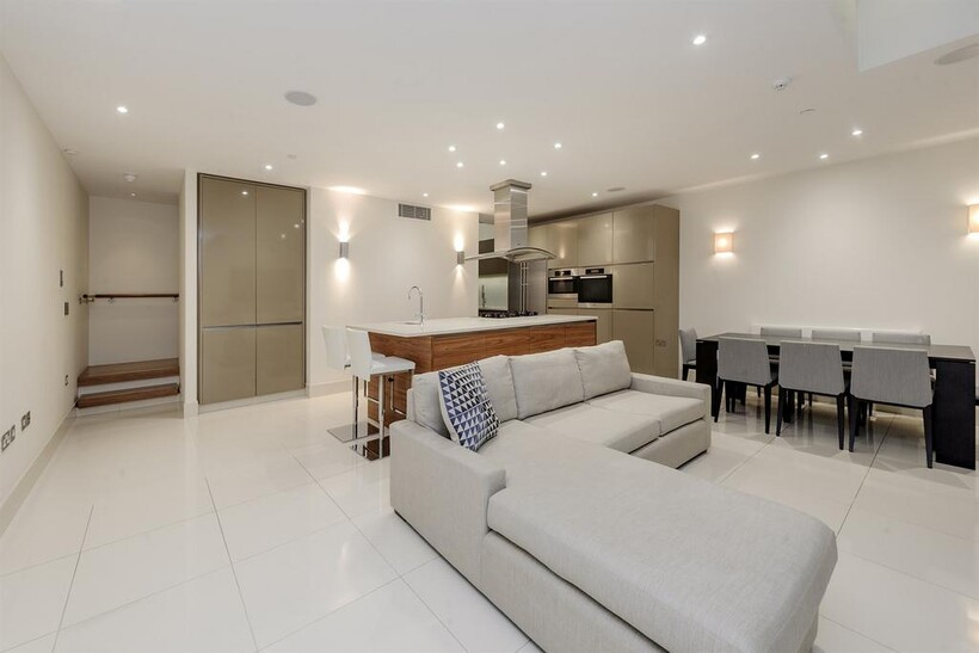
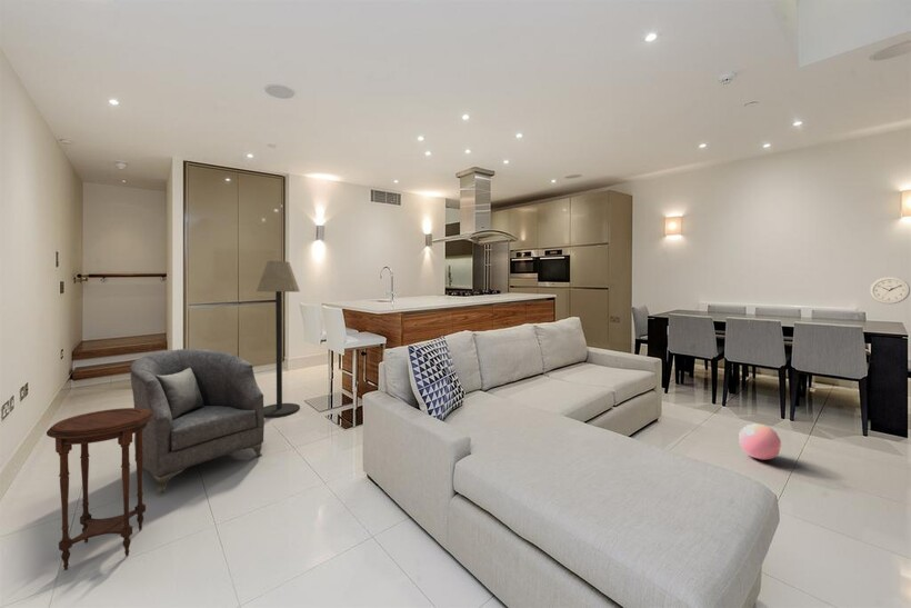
+ armchair [129,348,266,495]
+ ball [738,422,783,461]
+ wall clock [869,276,911,305]
+ floor lamp [256,260,301,418]
+ side table [46,407,154,571]
